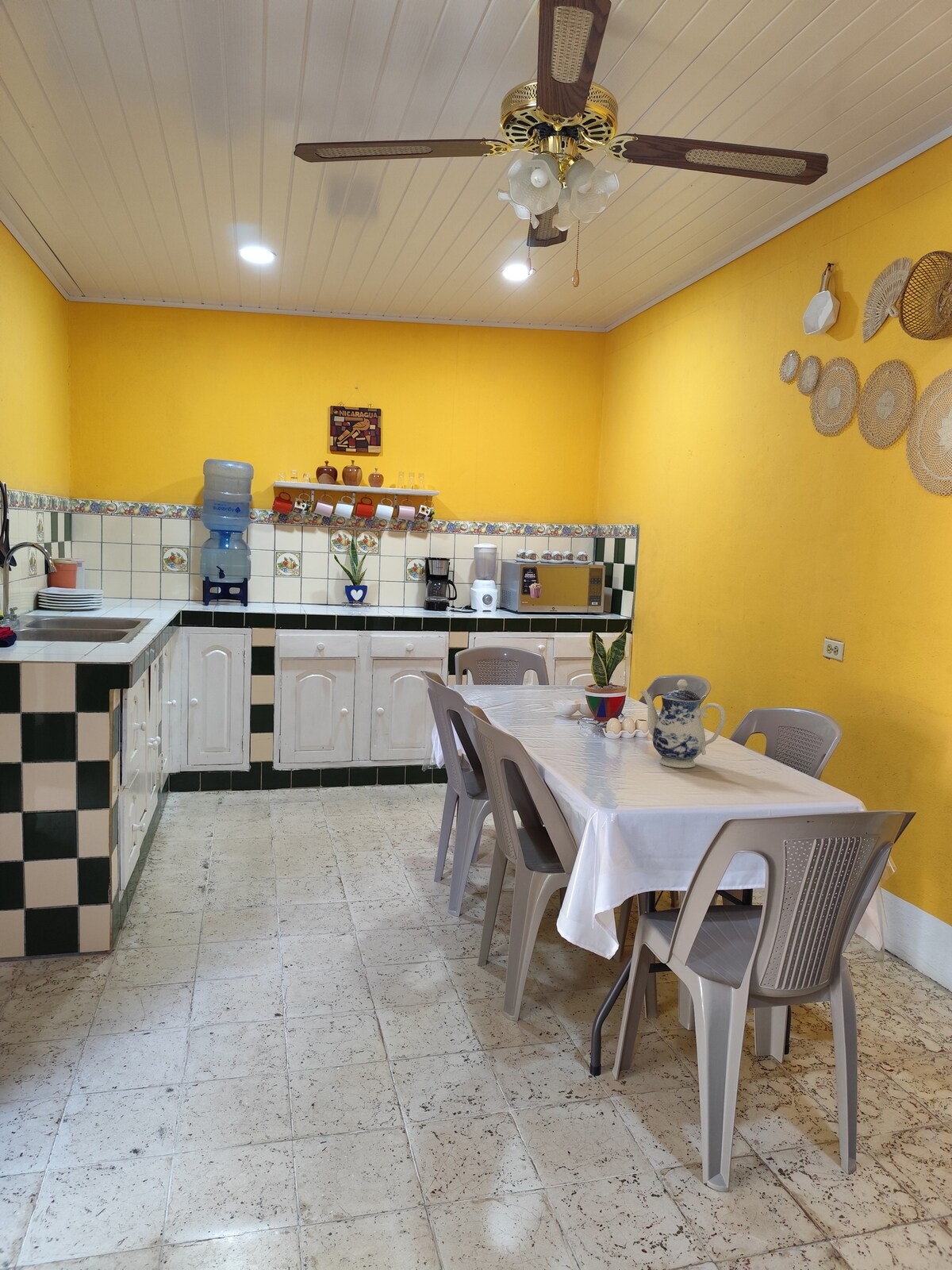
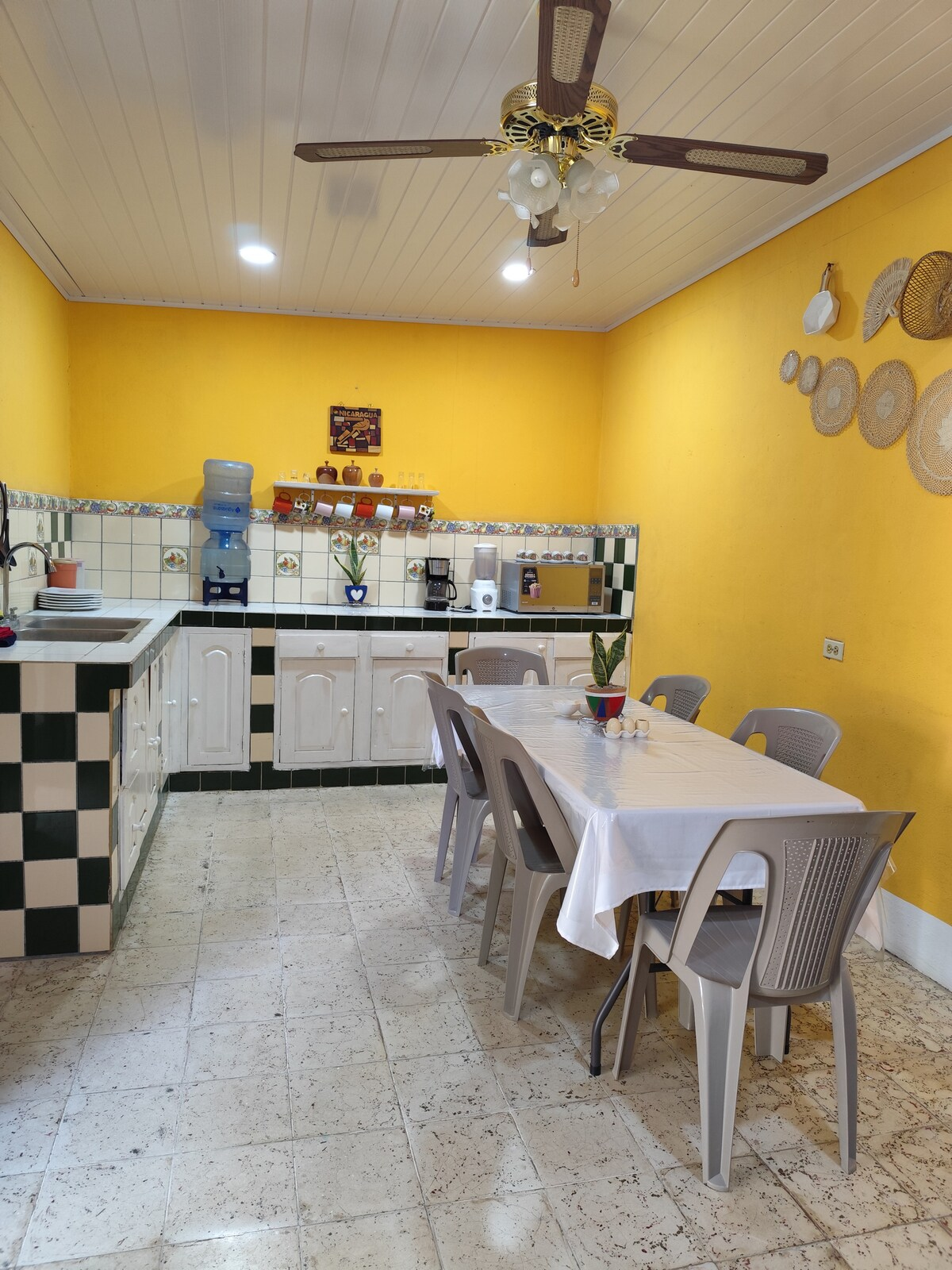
- teapot [639,679,726,768]
